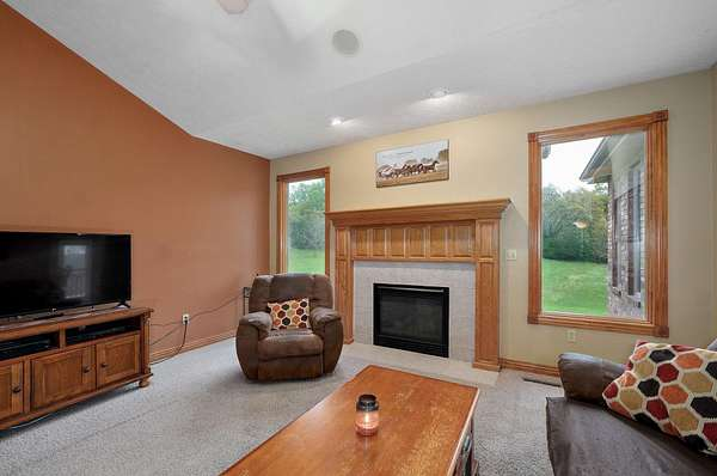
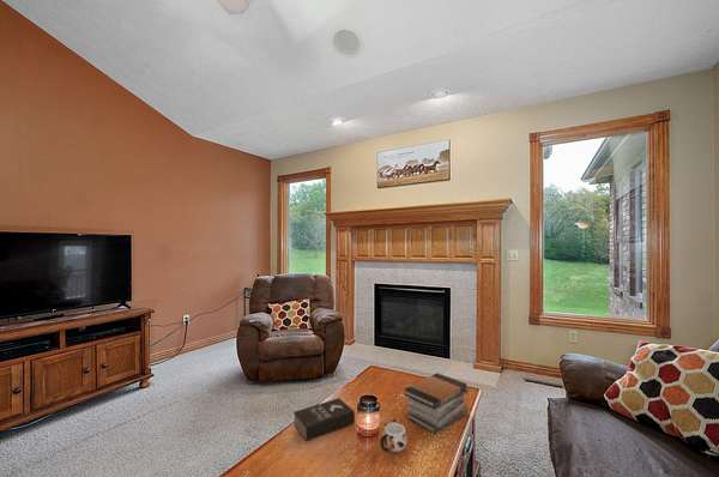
+ mug [379,418,407,453]
+ book stack [403,372,470,435]
+ book [292,397,356,442]
